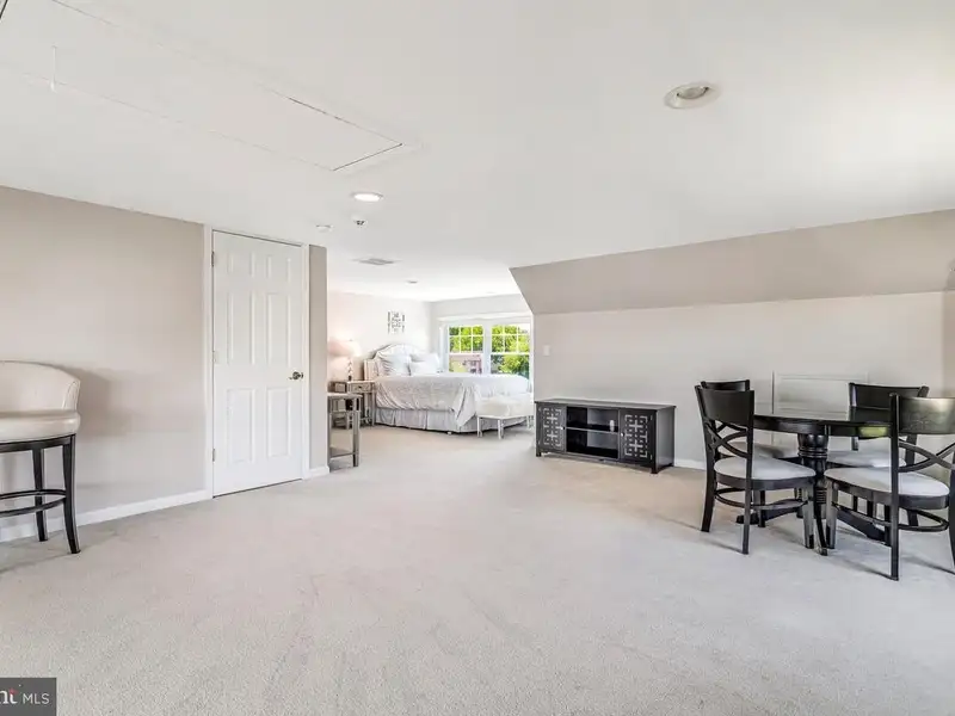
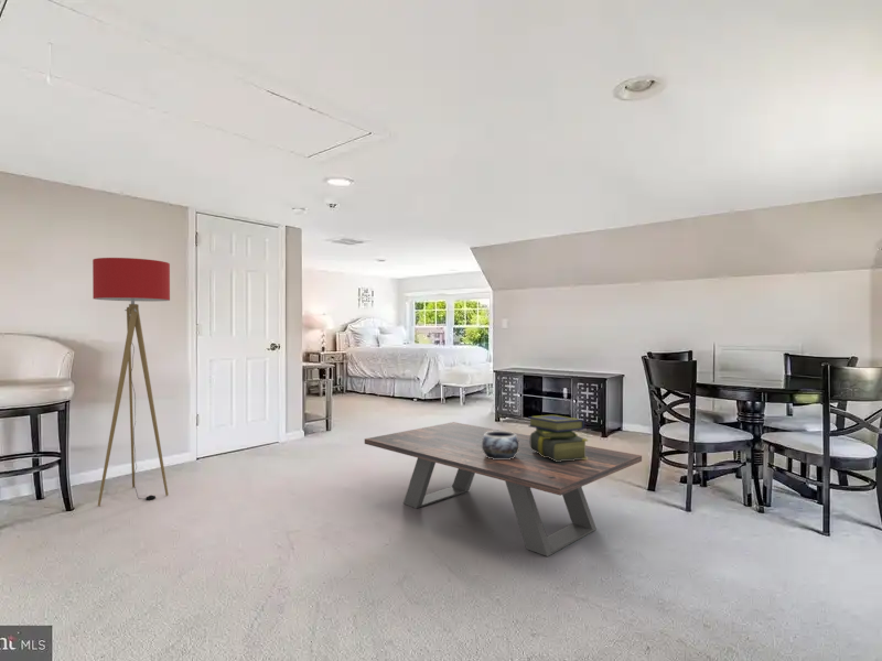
+ stack of books [527,414,589,462]
+ floor lamp [92,257,171,507]
+ coffee table [364,421,643,557]
+ decorative bowl [482,430,519,459]
